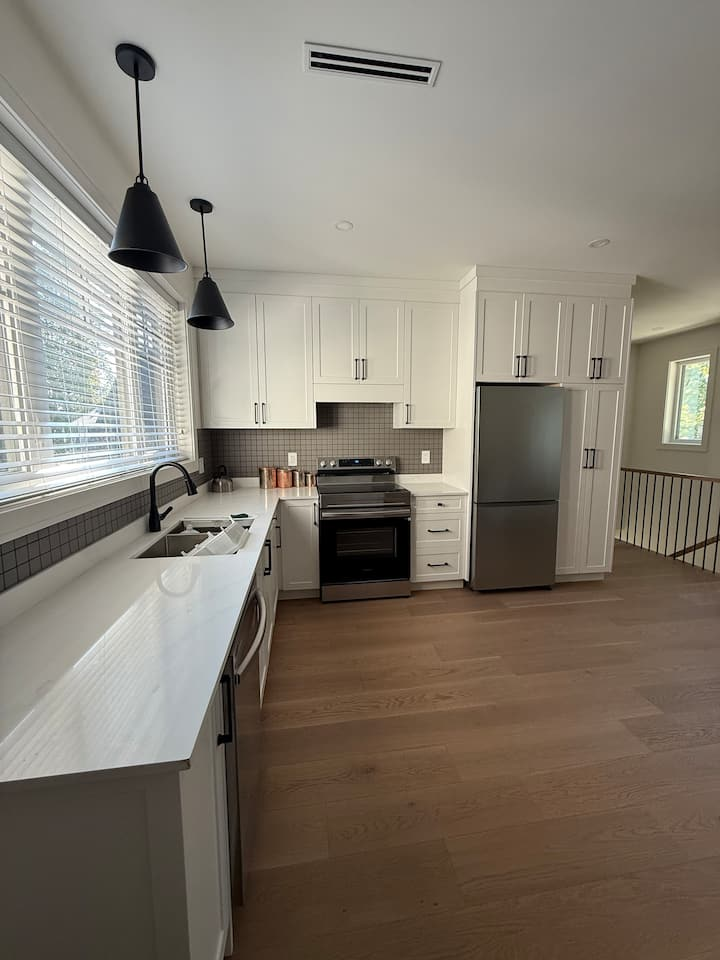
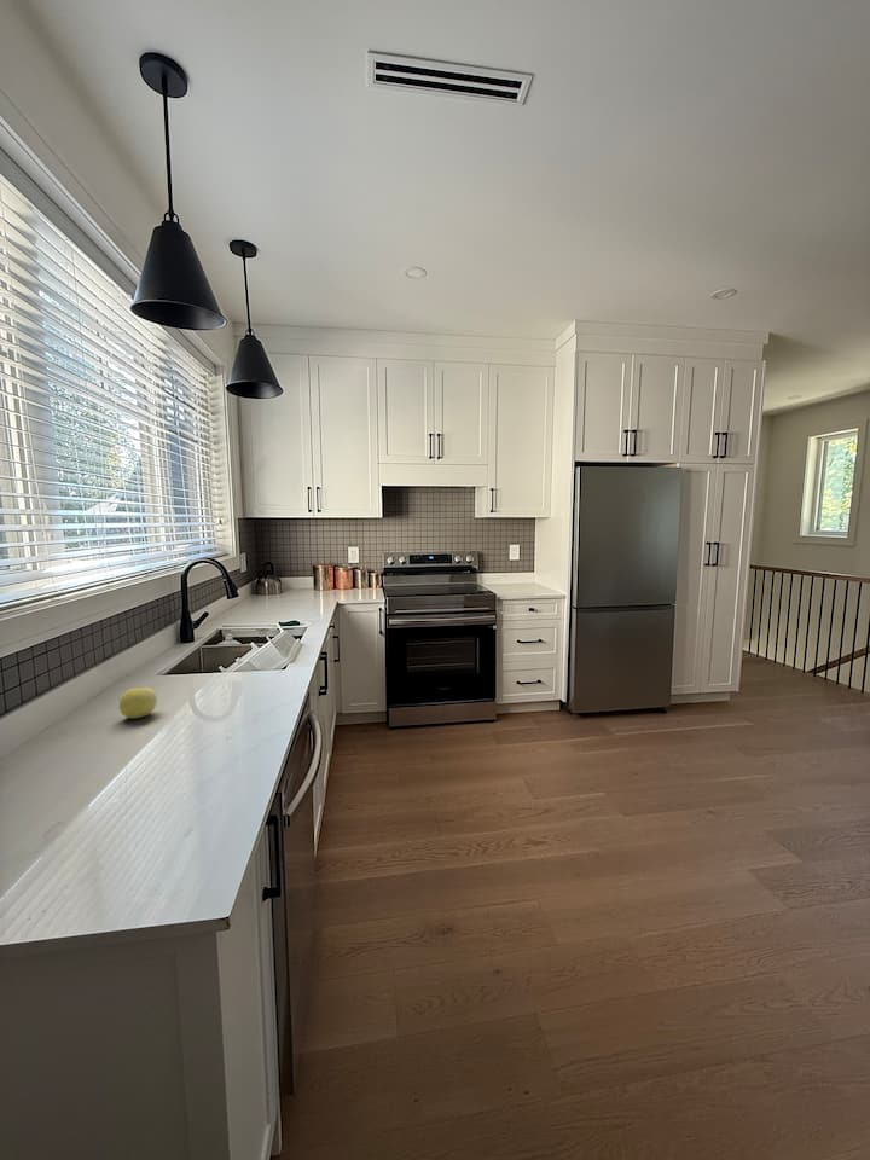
+ apple [118,686,158,719]
